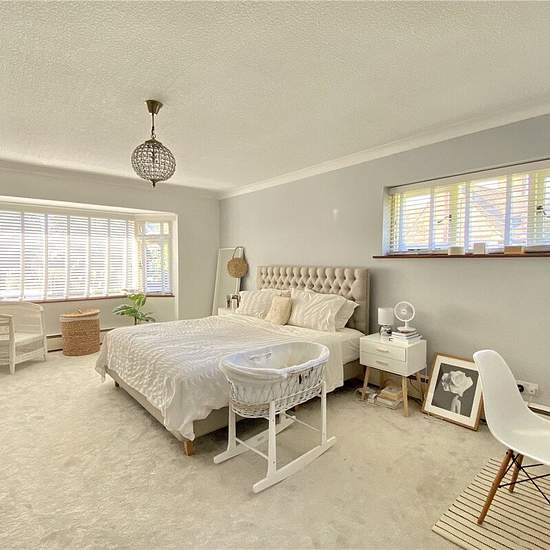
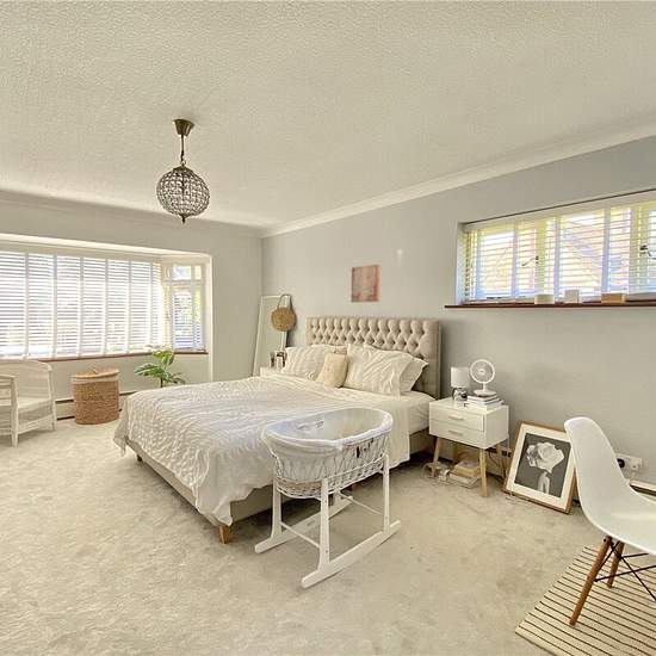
+ wall art [351,264,380,303]
